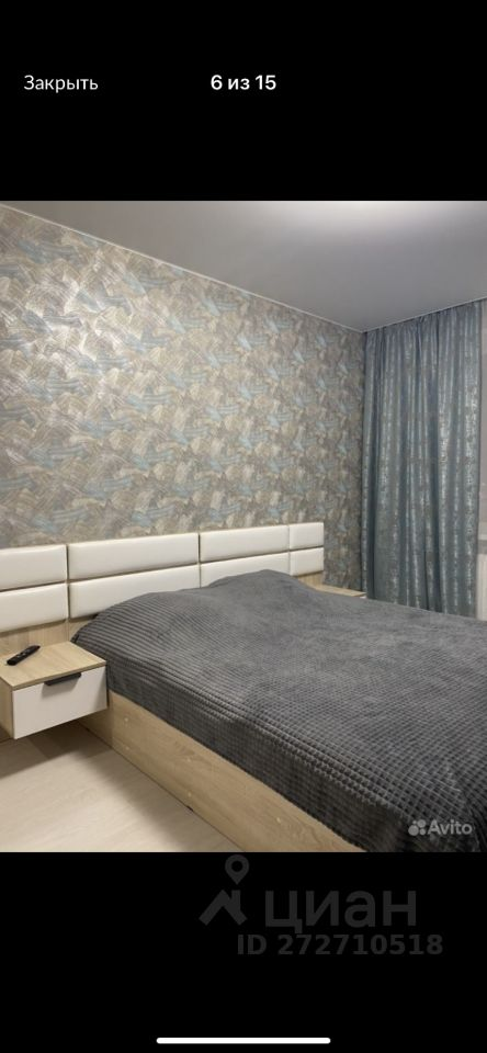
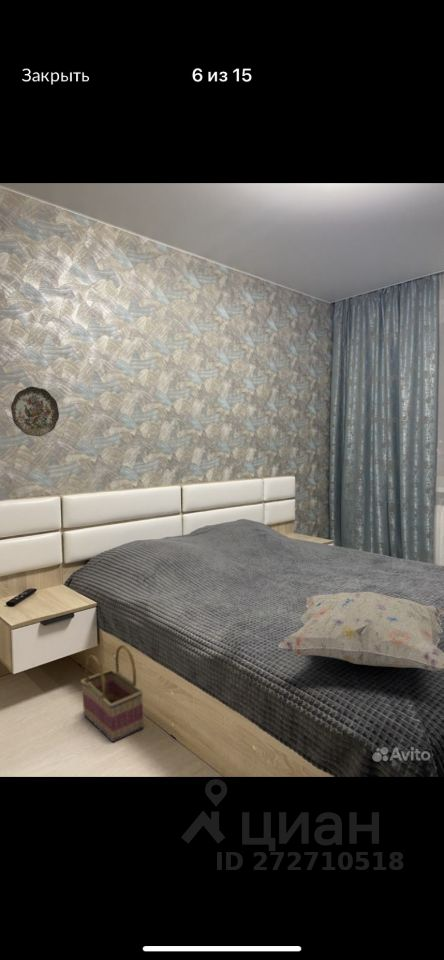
+ decorative pillow [278,591,444,672]
+ decorative plate [10,386,60,437]
+ basket [80,644,145,743]
